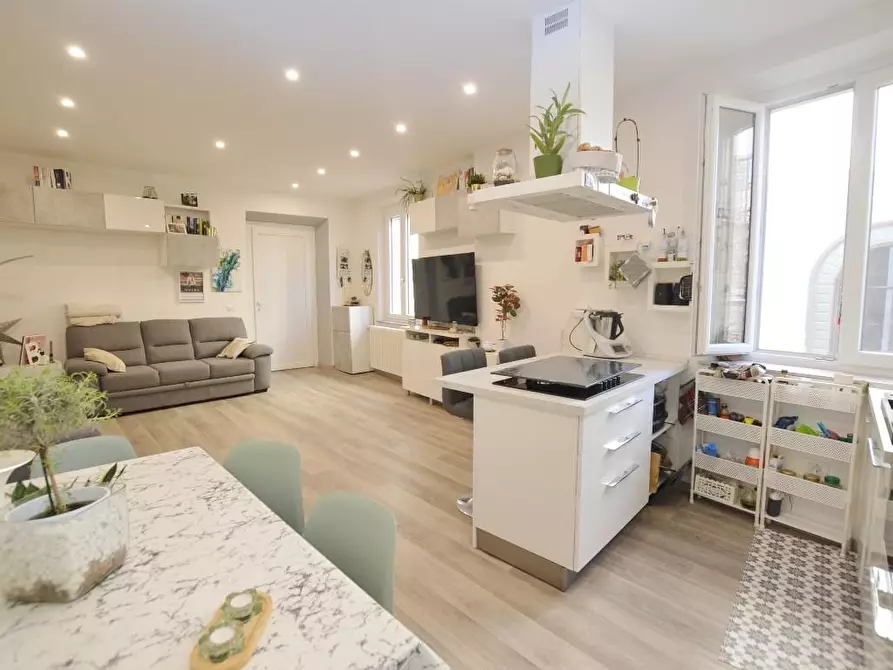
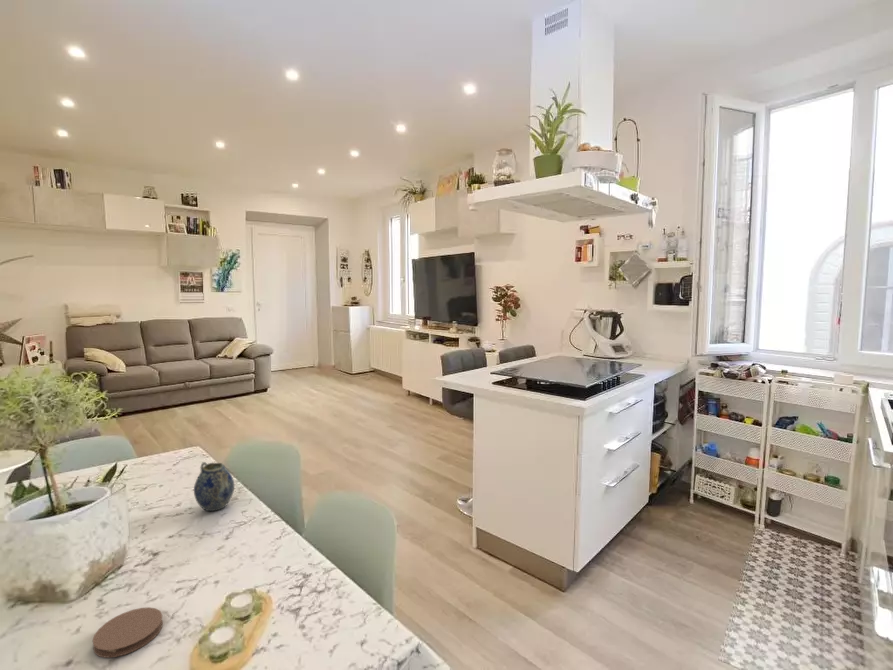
+ coaster [92,606,164,659]
+ teapot [193,461,235,512]
